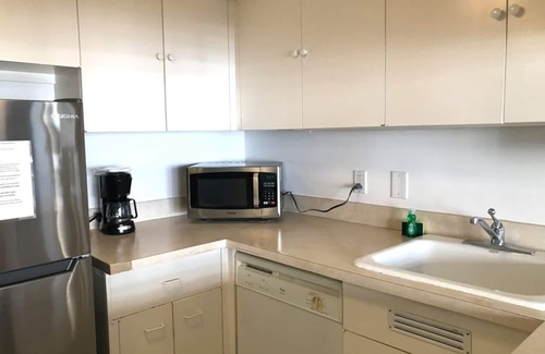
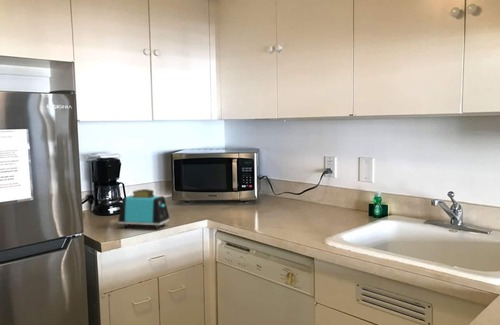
+ toaster [117,188,170,230]
